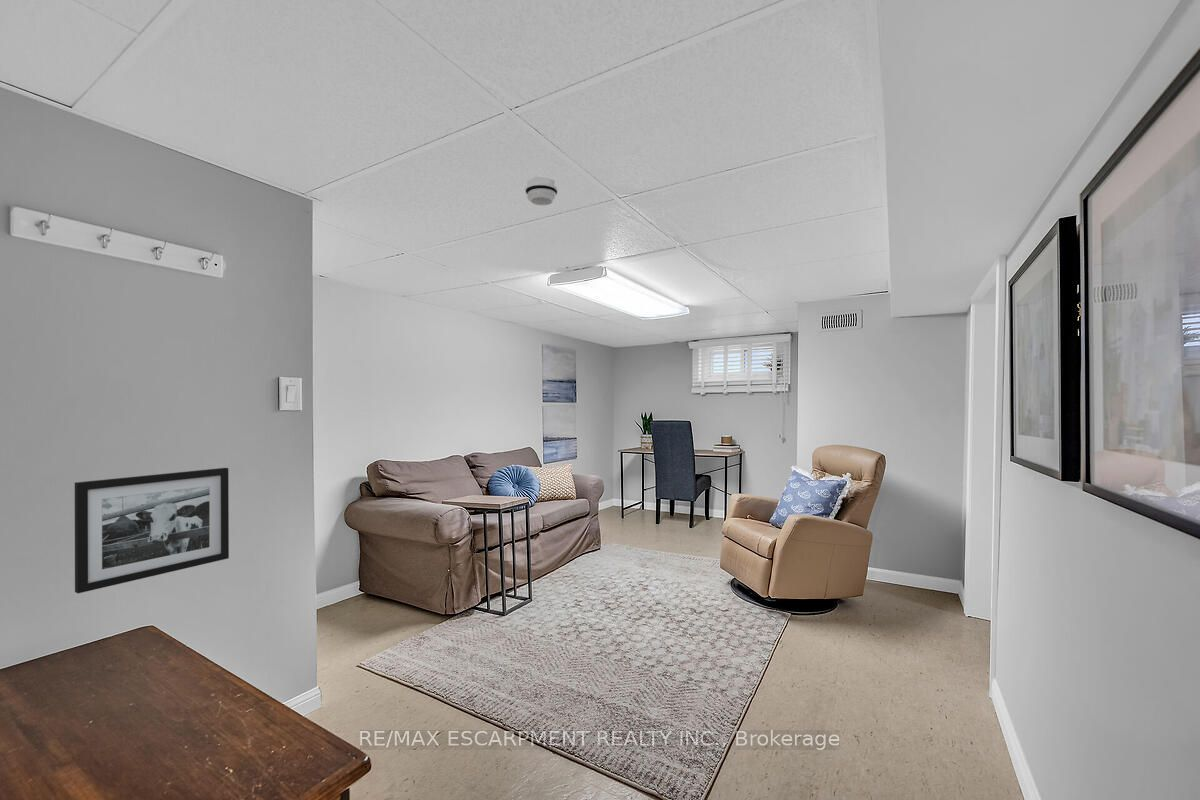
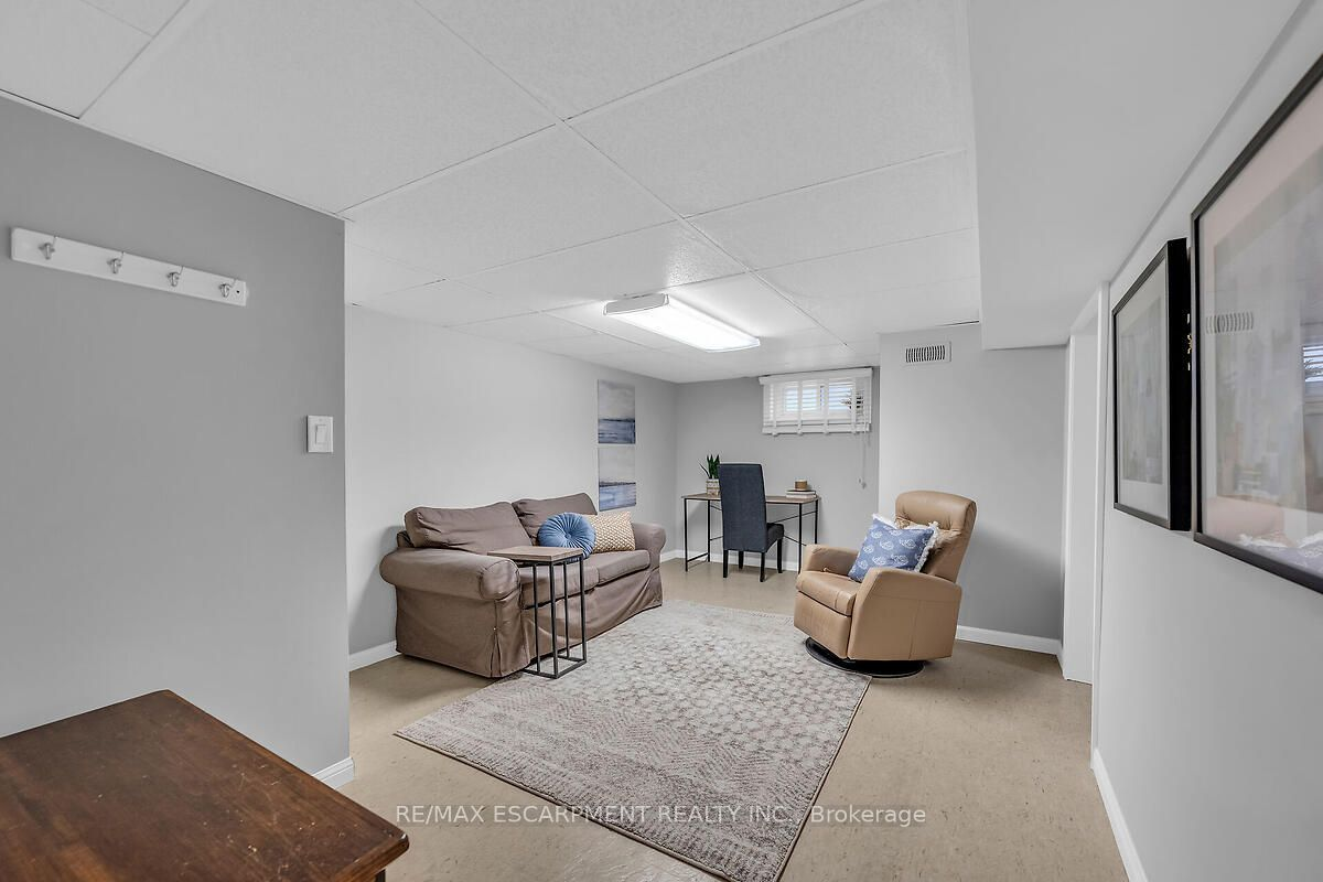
- picture frame [74,467,230,594]
- smoke detector [524,176,559,206]
